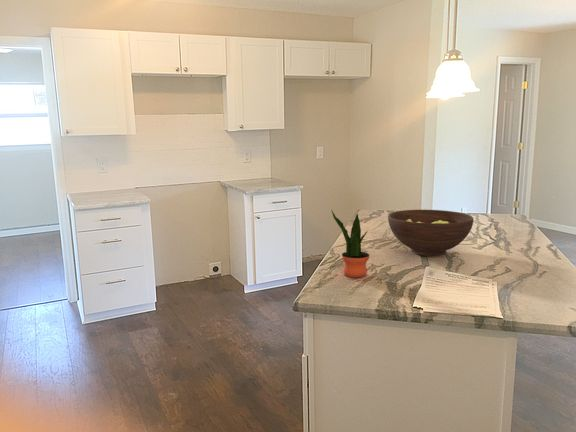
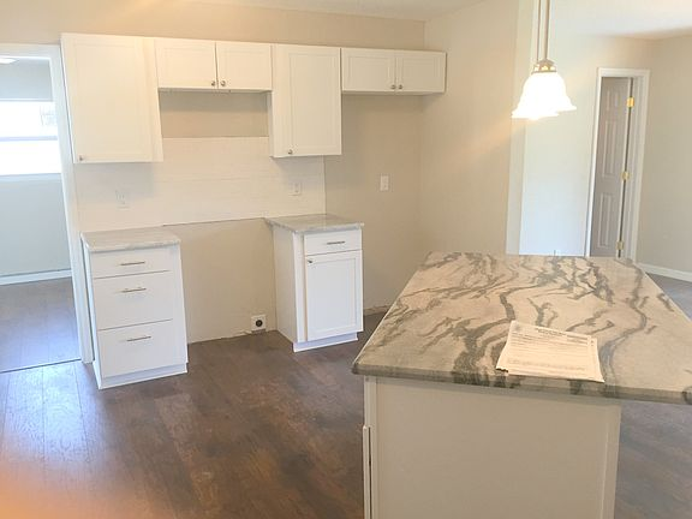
- fruit bowl [387,209,474,257]
- potted plant [330,209,370,279]
